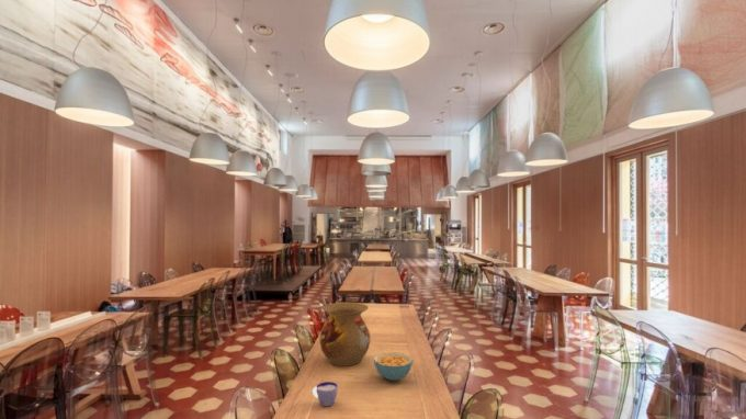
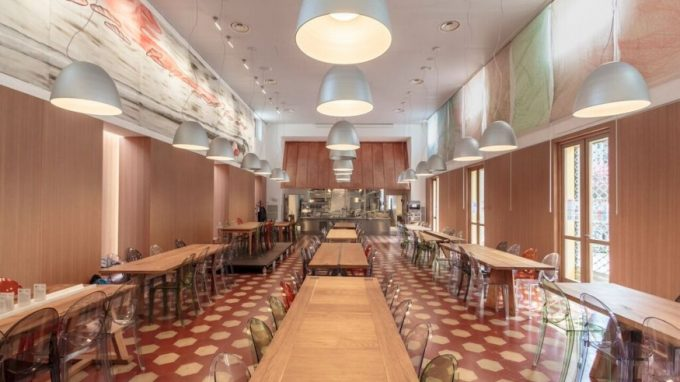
- cup [312,381,339,407]
- vase [318,302,372,367]
- cereal bowl [373,351,414,382]
